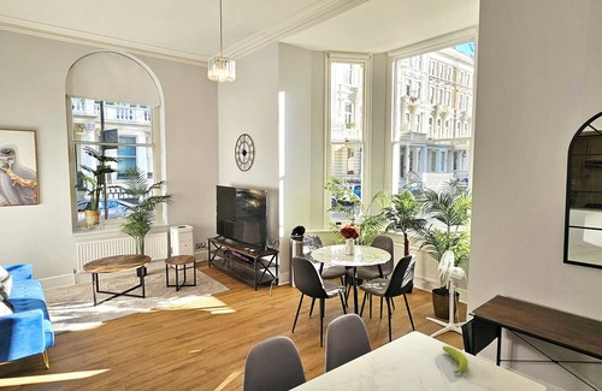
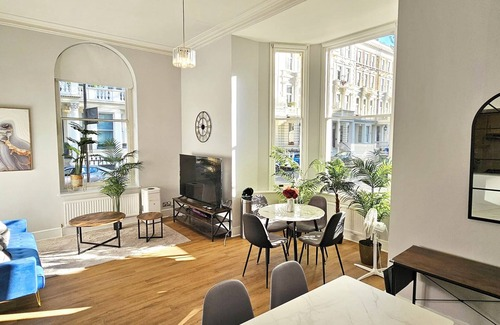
- fruit [442,345,470,374]
